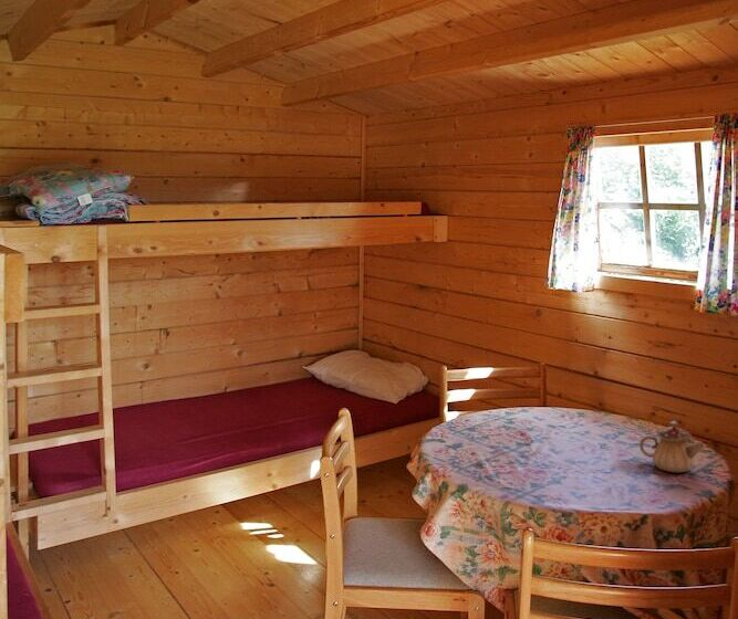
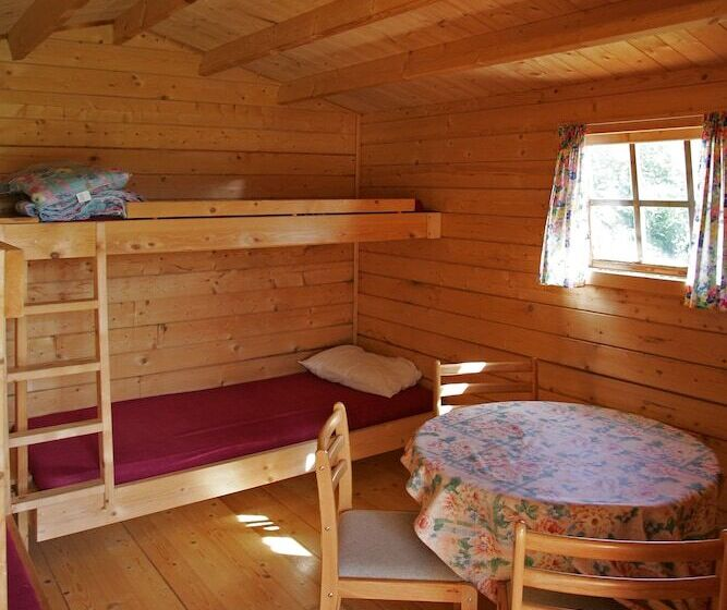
- teapot [638,420,705,473]
